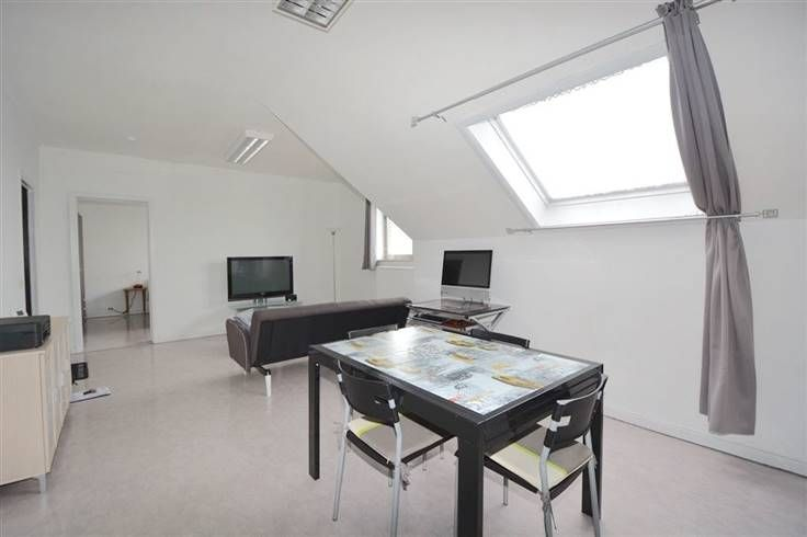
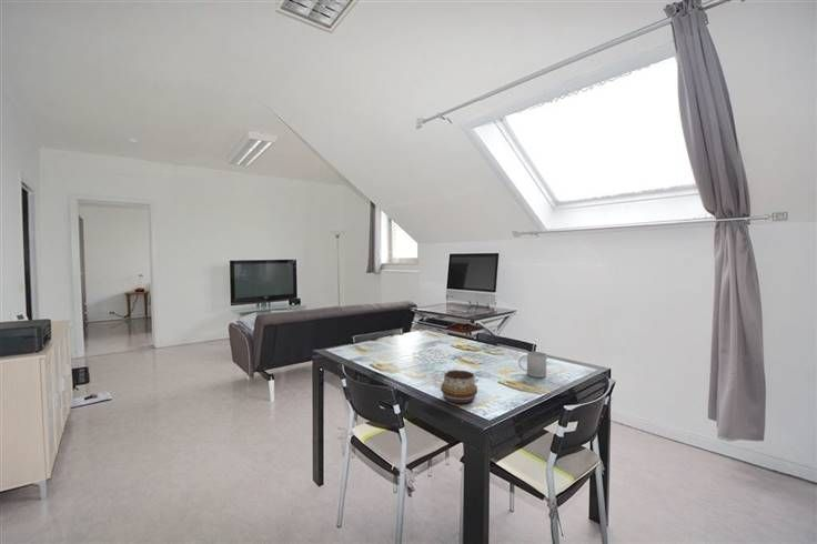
+ mug [517,351,547,379]
+ decorative bowl [440,369,478,404]
